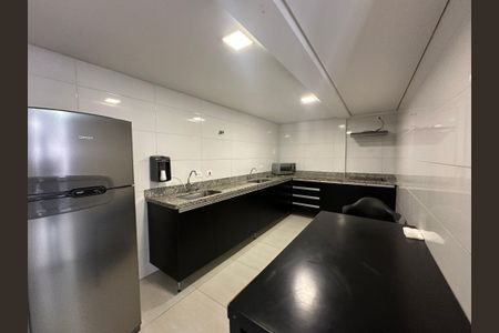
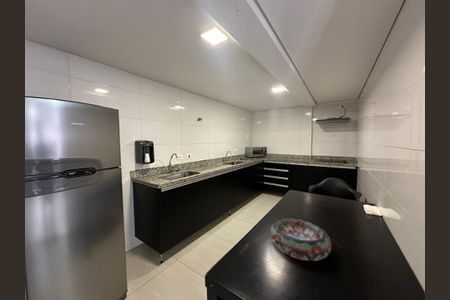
+ decorative bowl [269,218,332,262]
